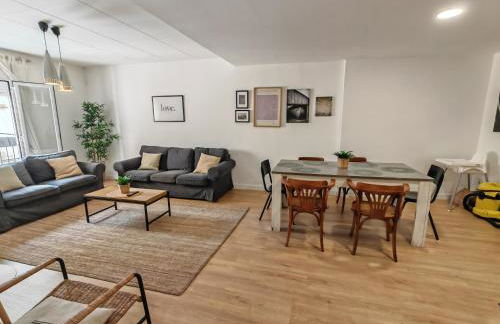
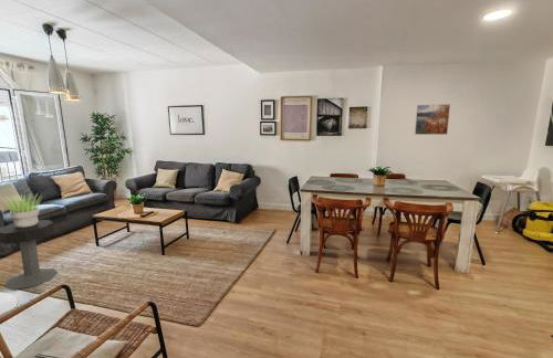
+ potted plant [0,192,45,228]
+ side table [0,219,59,291]
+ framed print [414,103,451,136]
